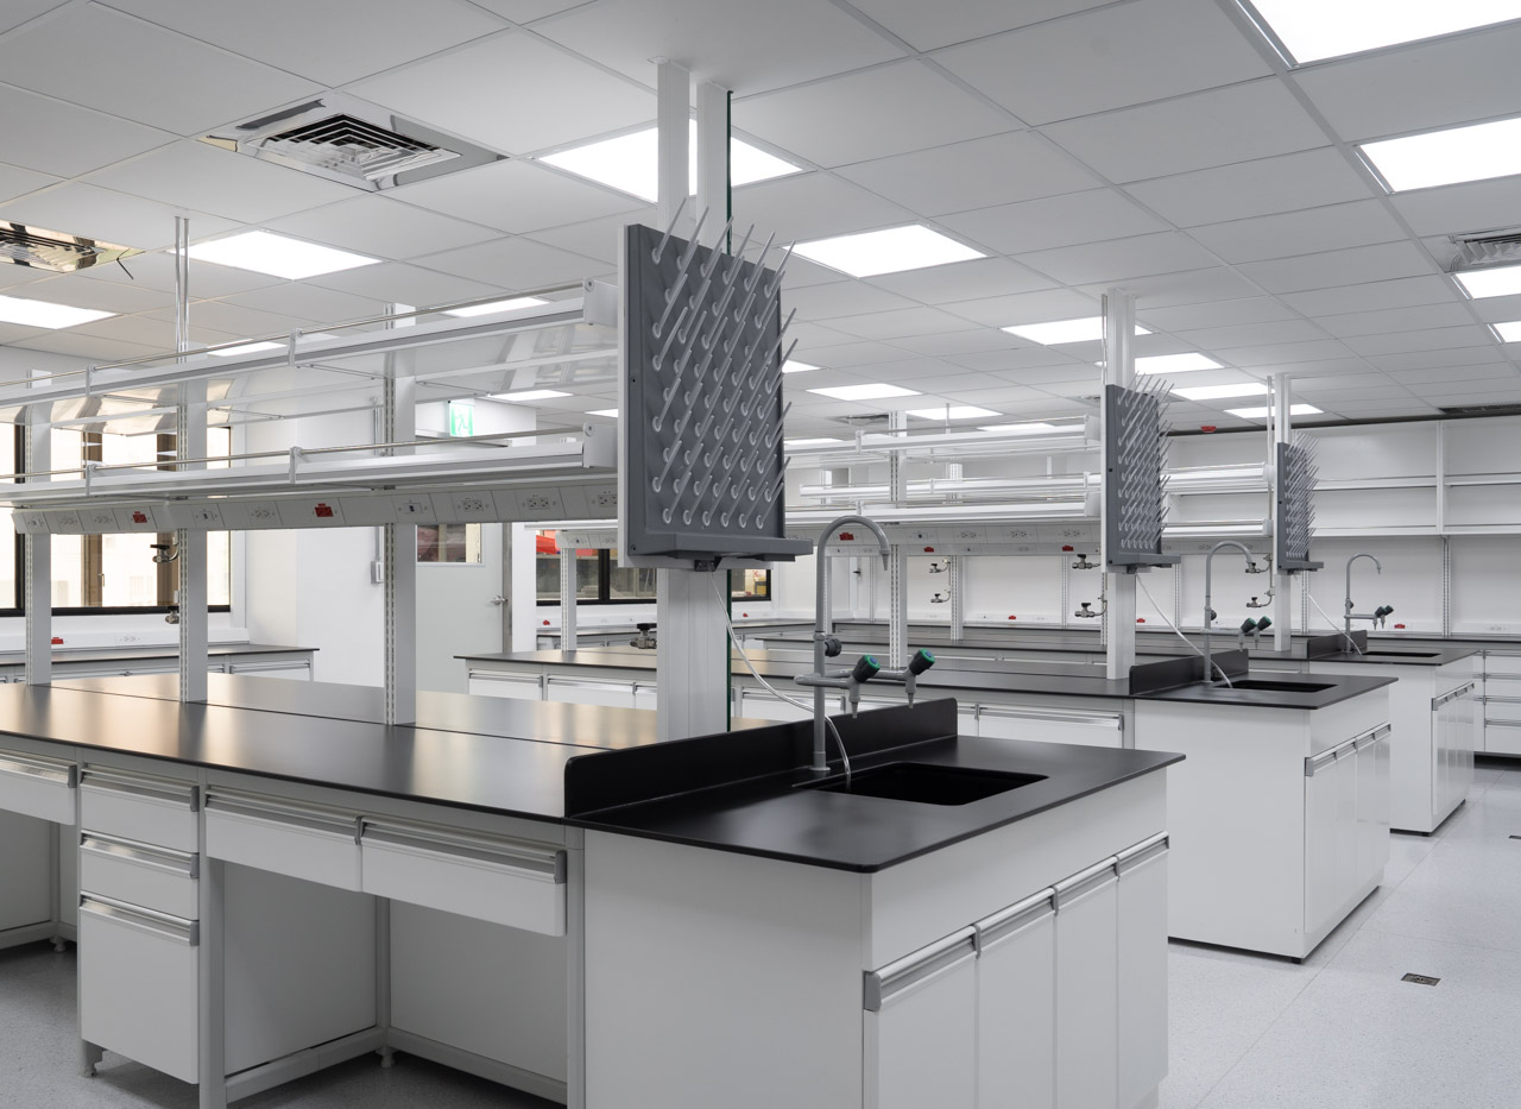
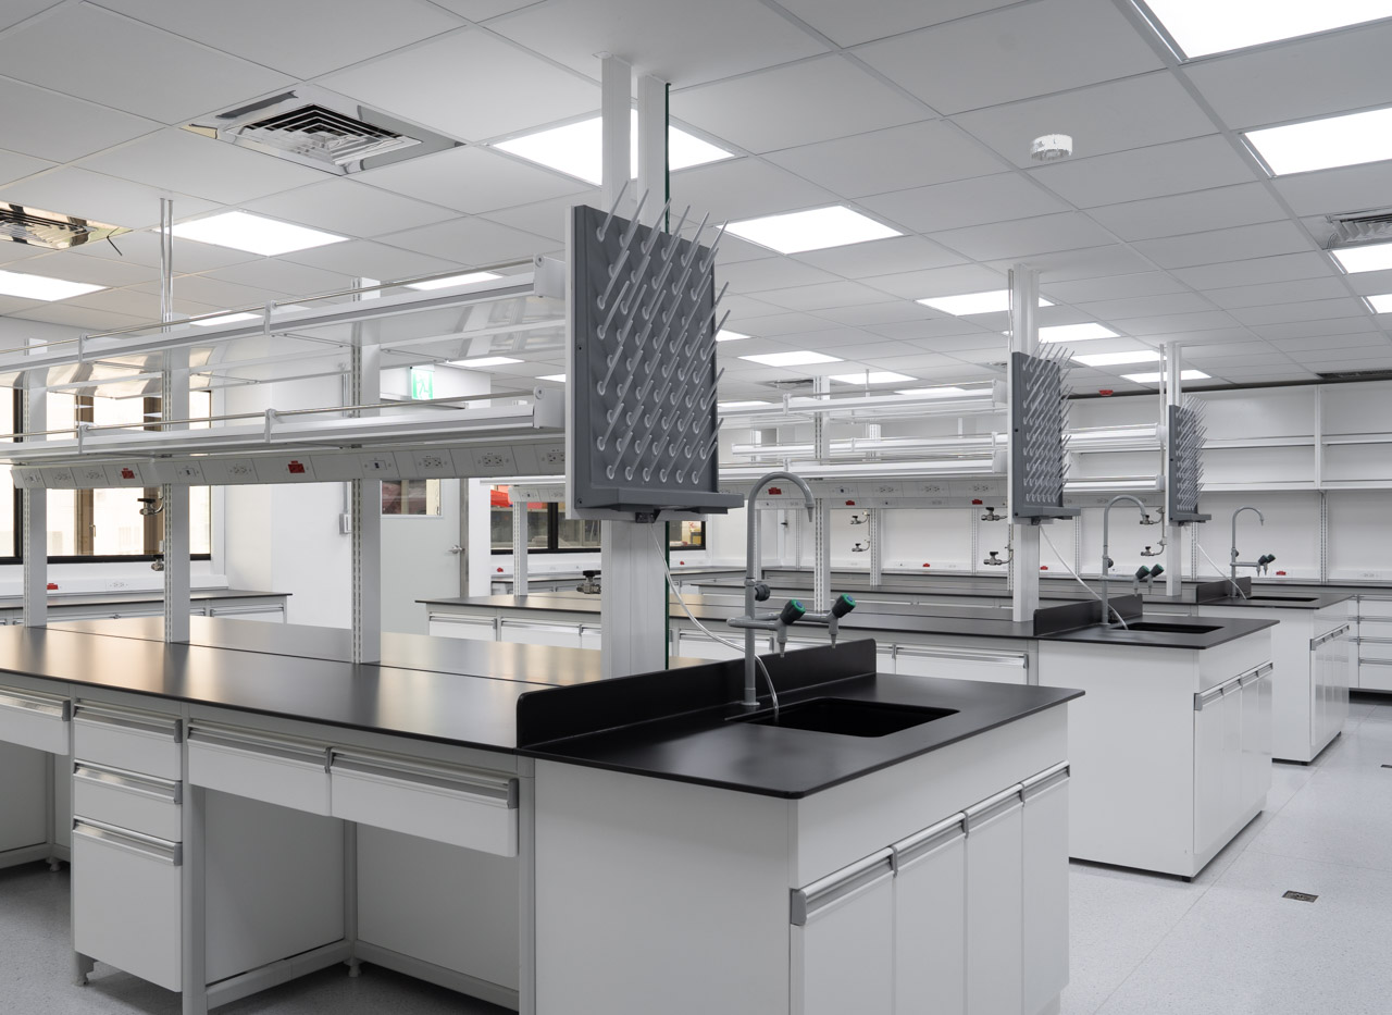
+ smoke detector [1030,134,1073,162]
